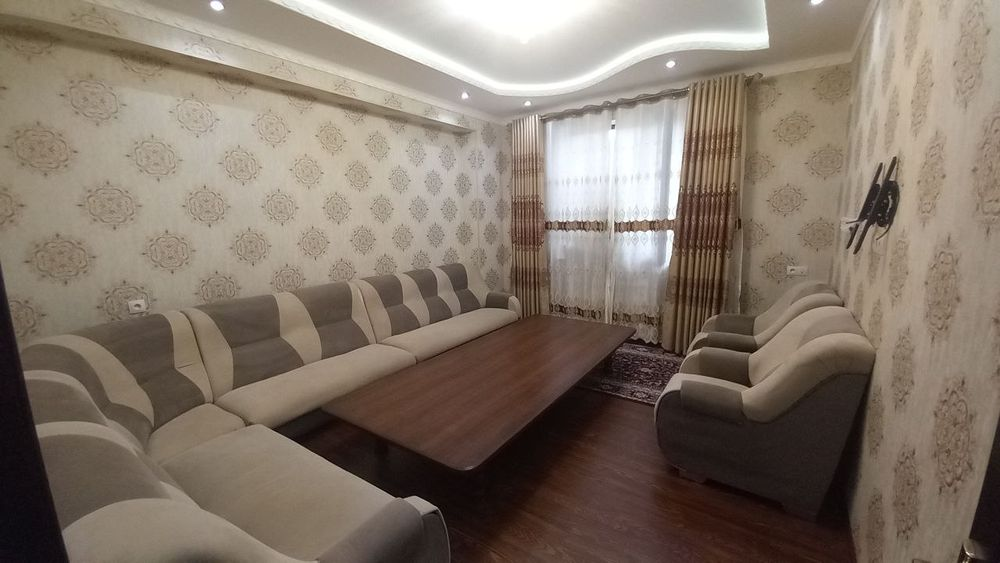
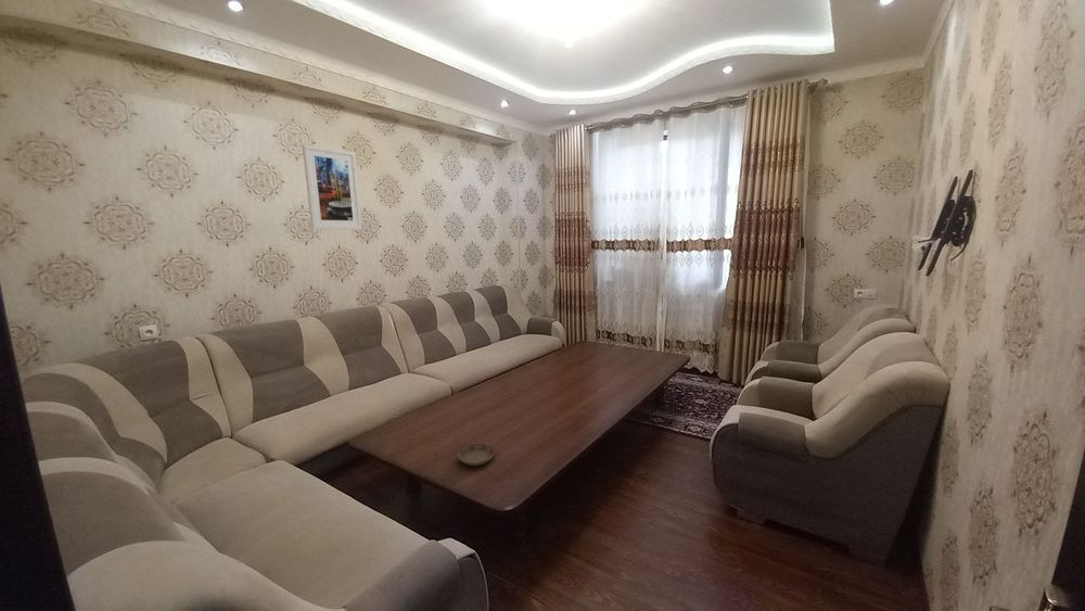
+ saucer [457,443,496,467]
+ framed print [302,143,363,231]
